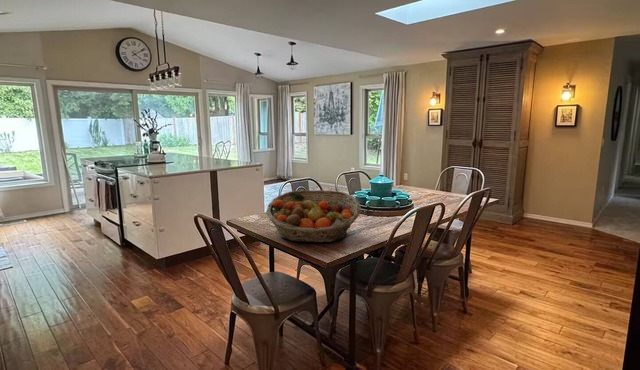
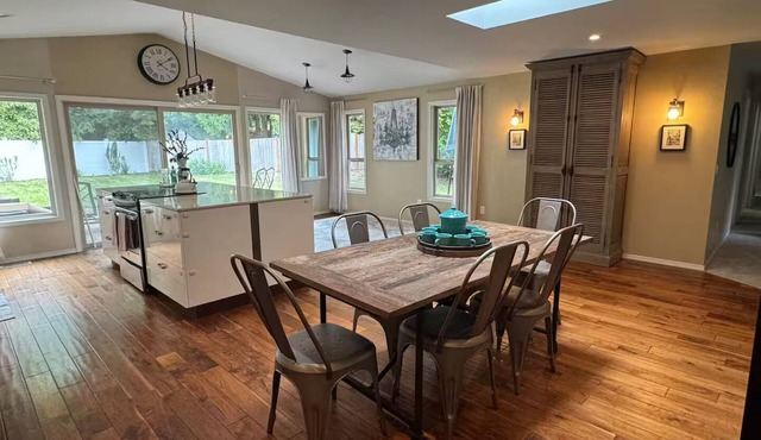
- fruit basket [265,189,362,244]
